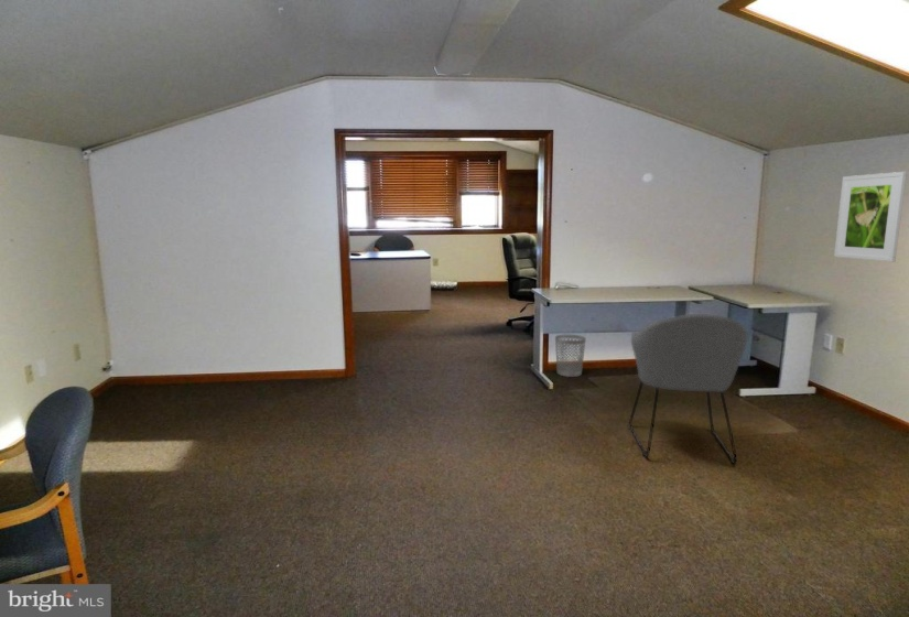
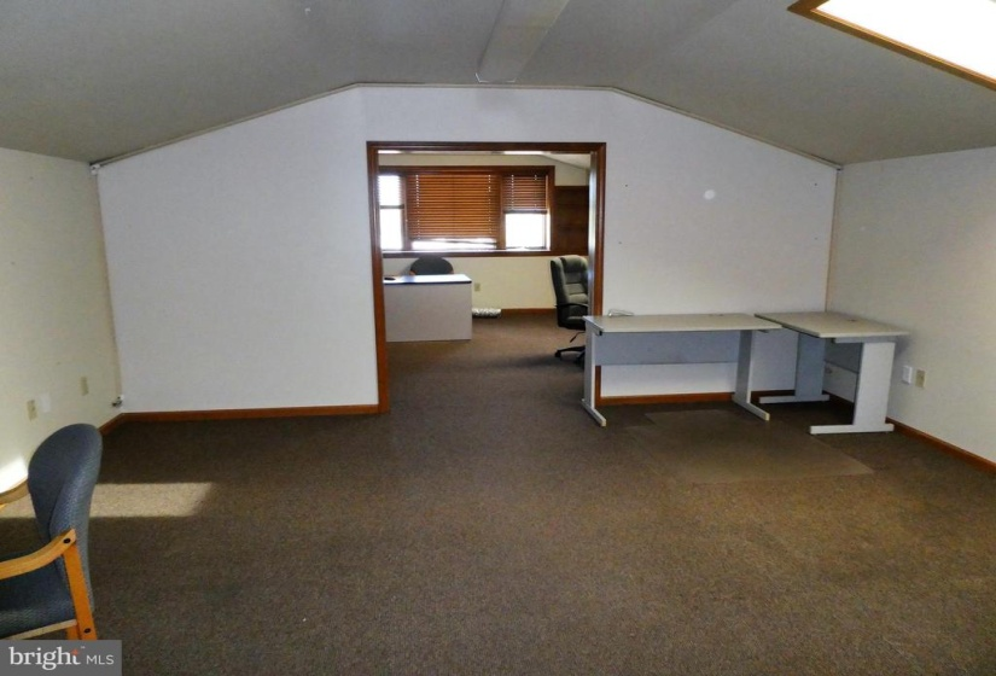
- wastebasket [554,333,587,378]
- chair [627,313,748,465]
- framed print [833,171,908,262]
